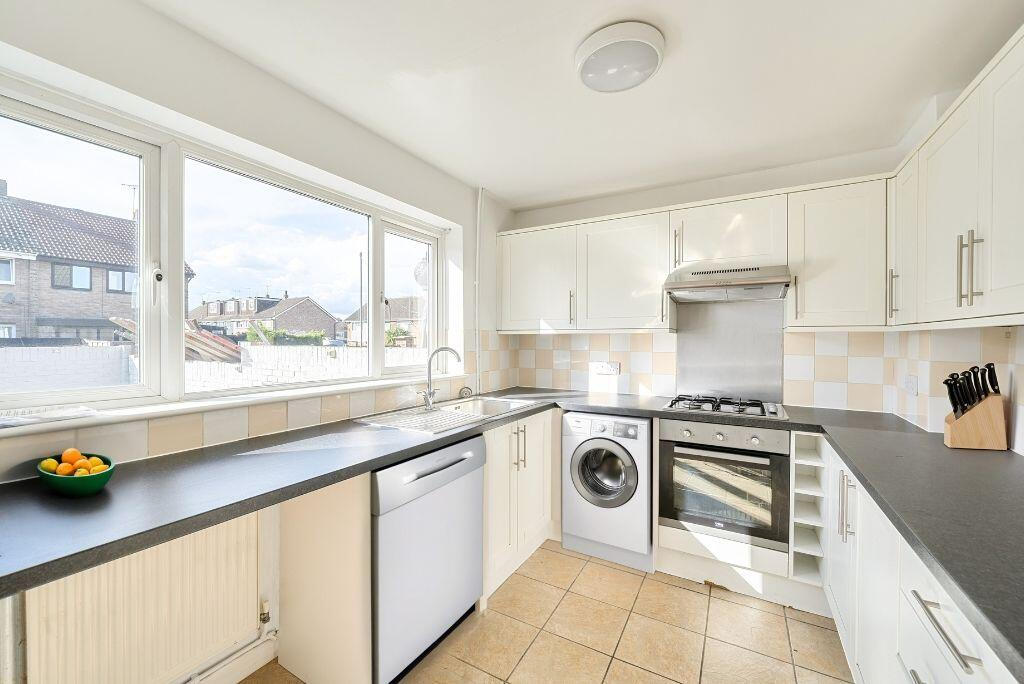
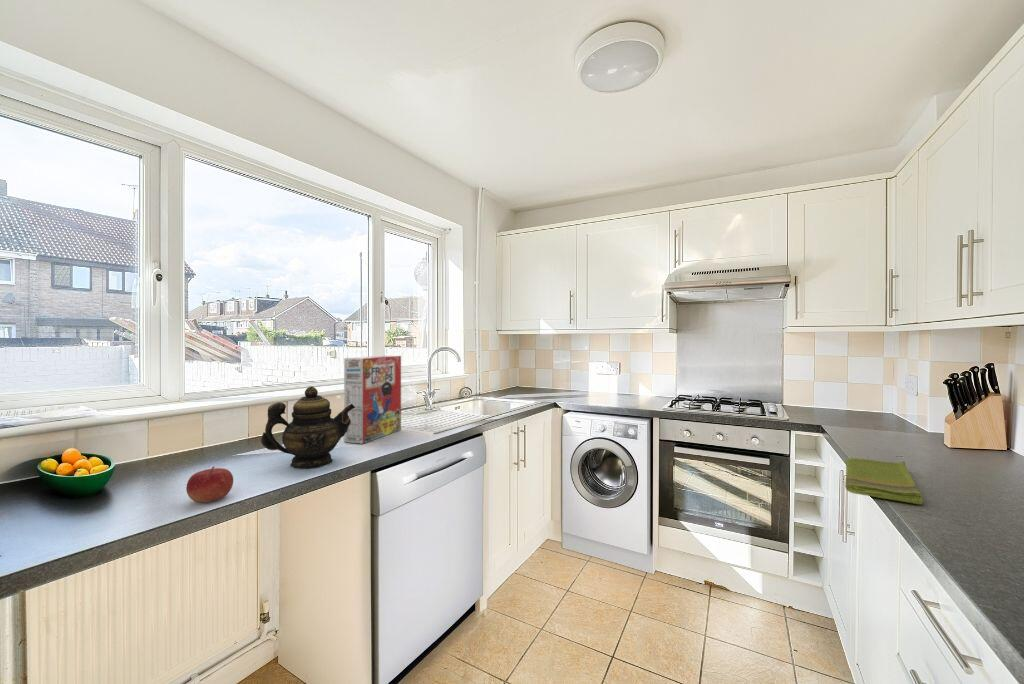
+ teapot [260,385,356,469]
+ fruit [185,465,234,504]
+ dish towel [844,457,924,505]
+ cereal box [343,355,402,445]
